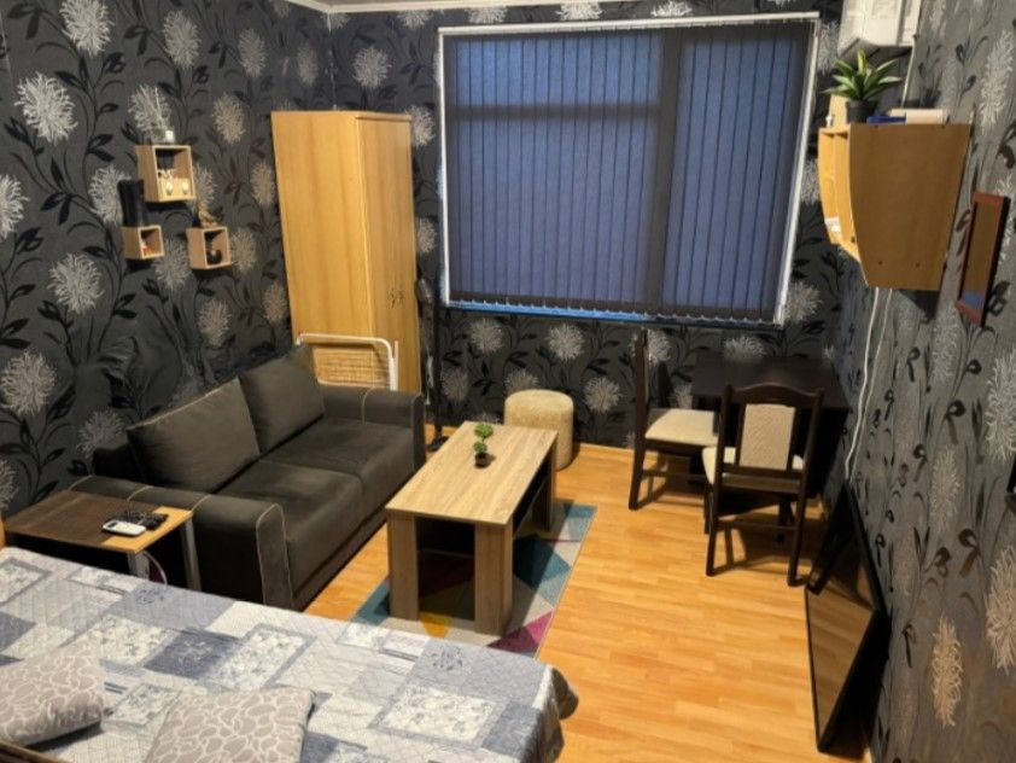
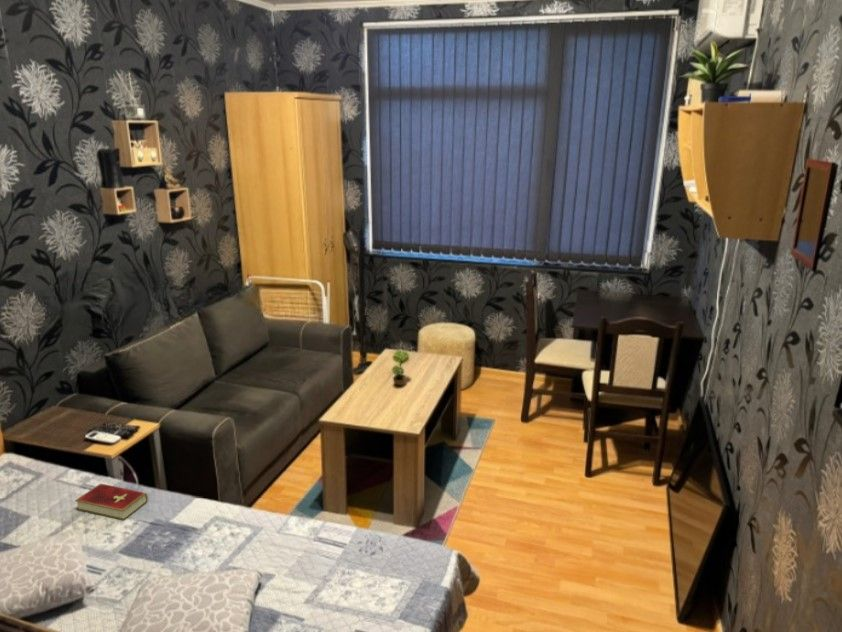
+ hardcover book [74,483,149,521]
